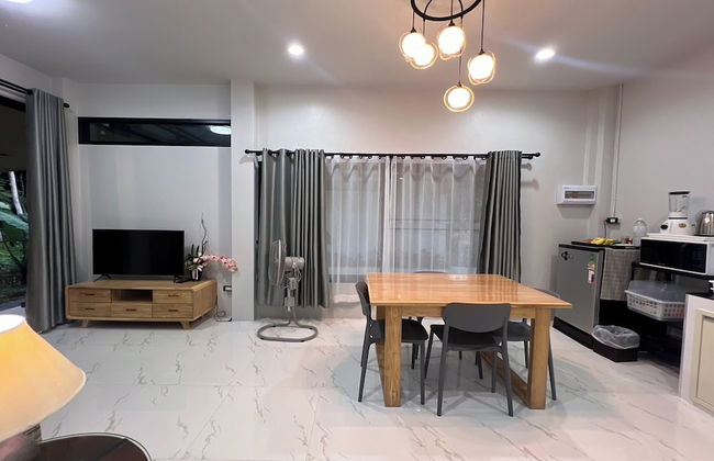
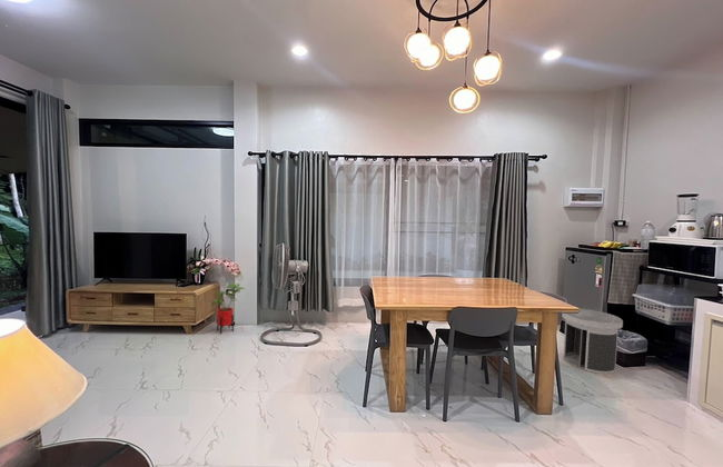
+ house plant [210,282,246,335]
+ revolving door [561,307,624,375]
